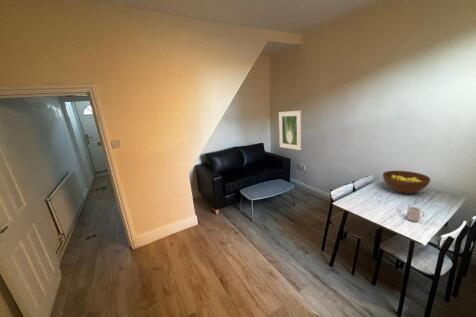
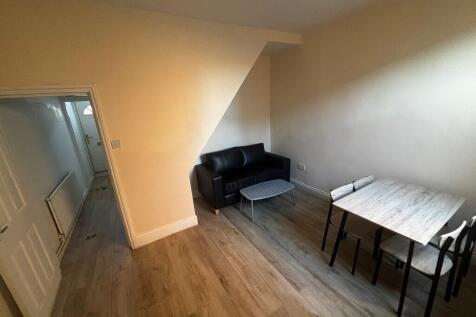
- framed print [278,110,302,151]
- fruit bowl [382,170,431,195]
- mug [406,205,425,223]
